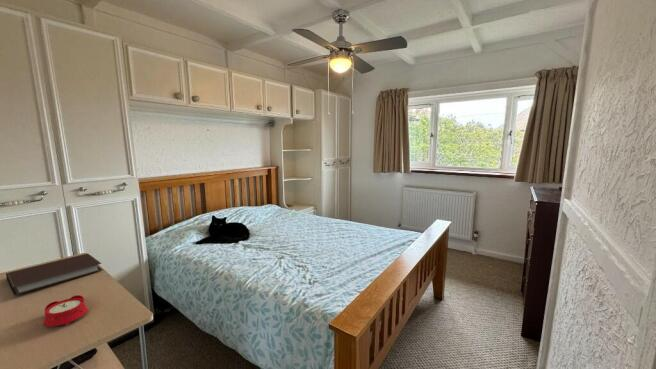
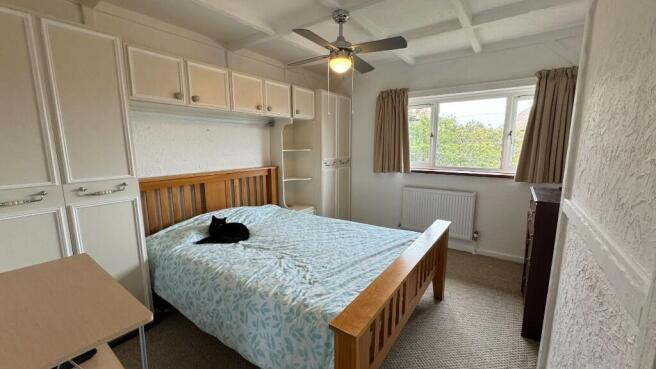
- notebook [5,253,103,296]
- alarm clock [42,294,89,327]
